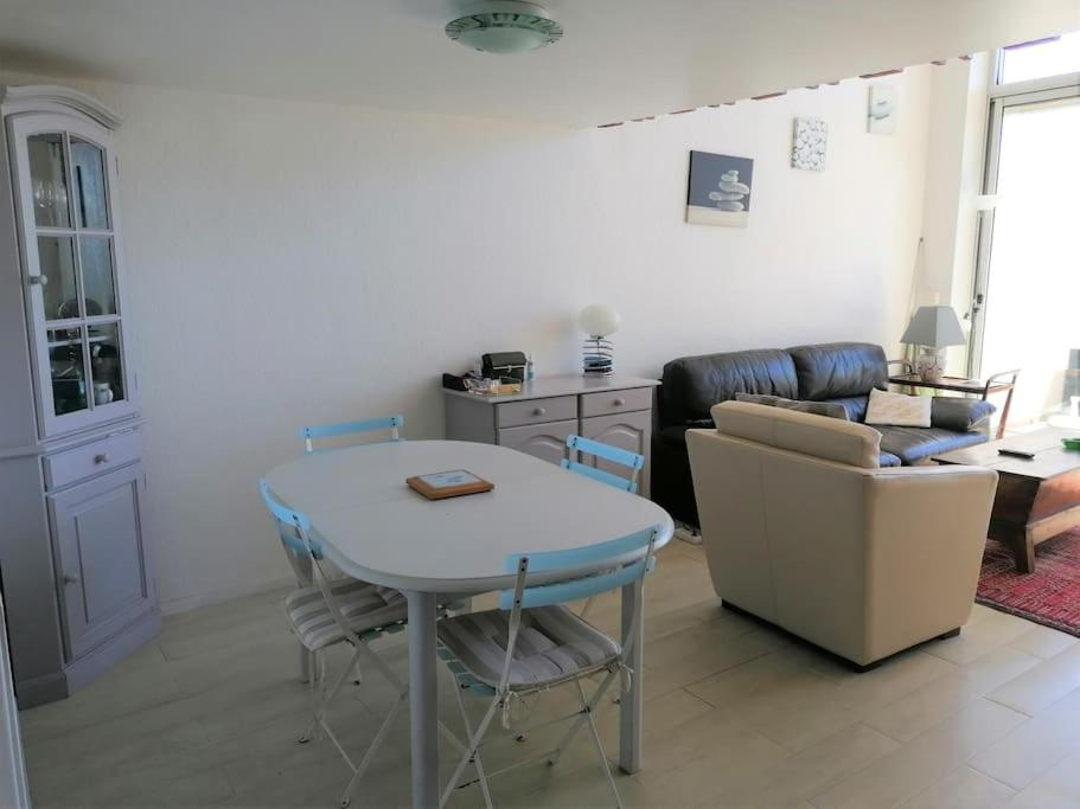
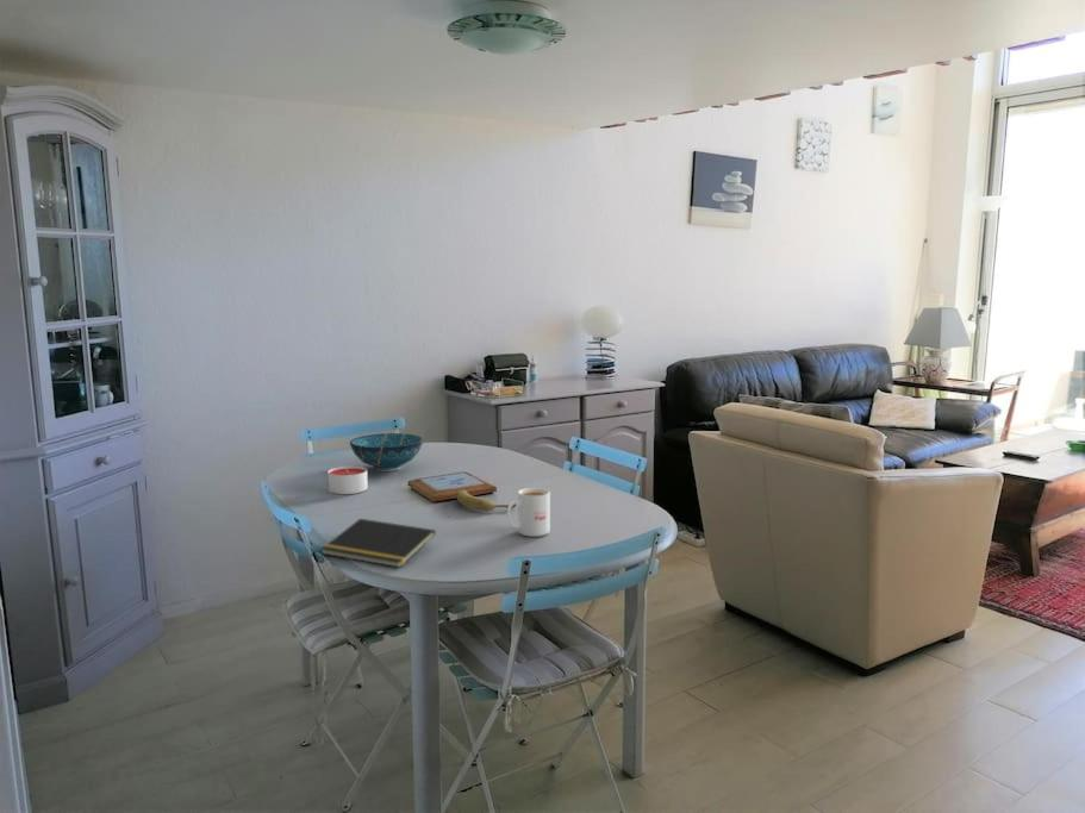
+ decorative bowl [349,432,424,473]
+ mug [506,487,551,538]
+ fruit [456,489,517,512]
+ candle [326,465,369,495]
+ notepad [319,518,437,569]
